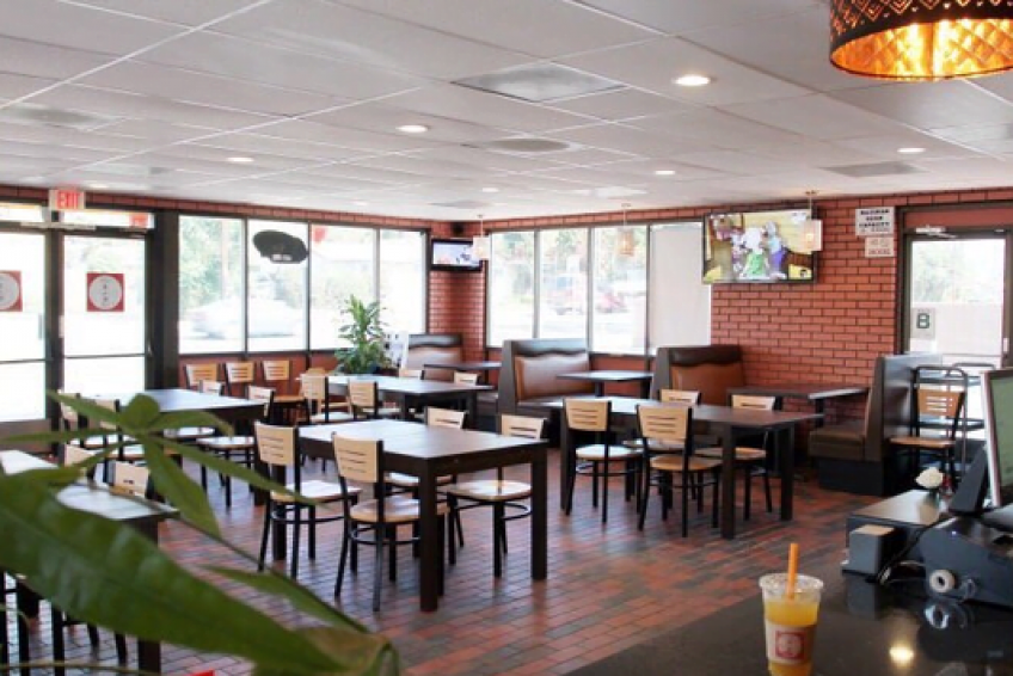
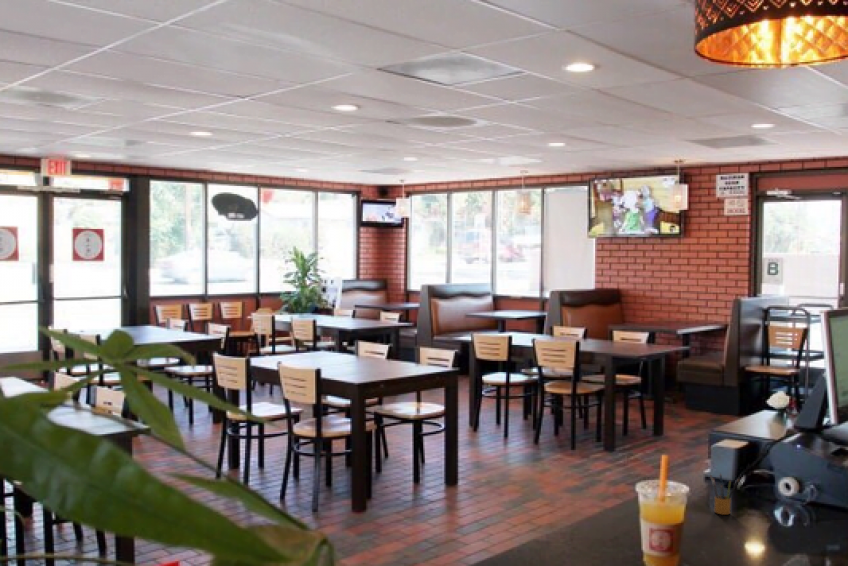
+ pencil box [709,472,740,516]
